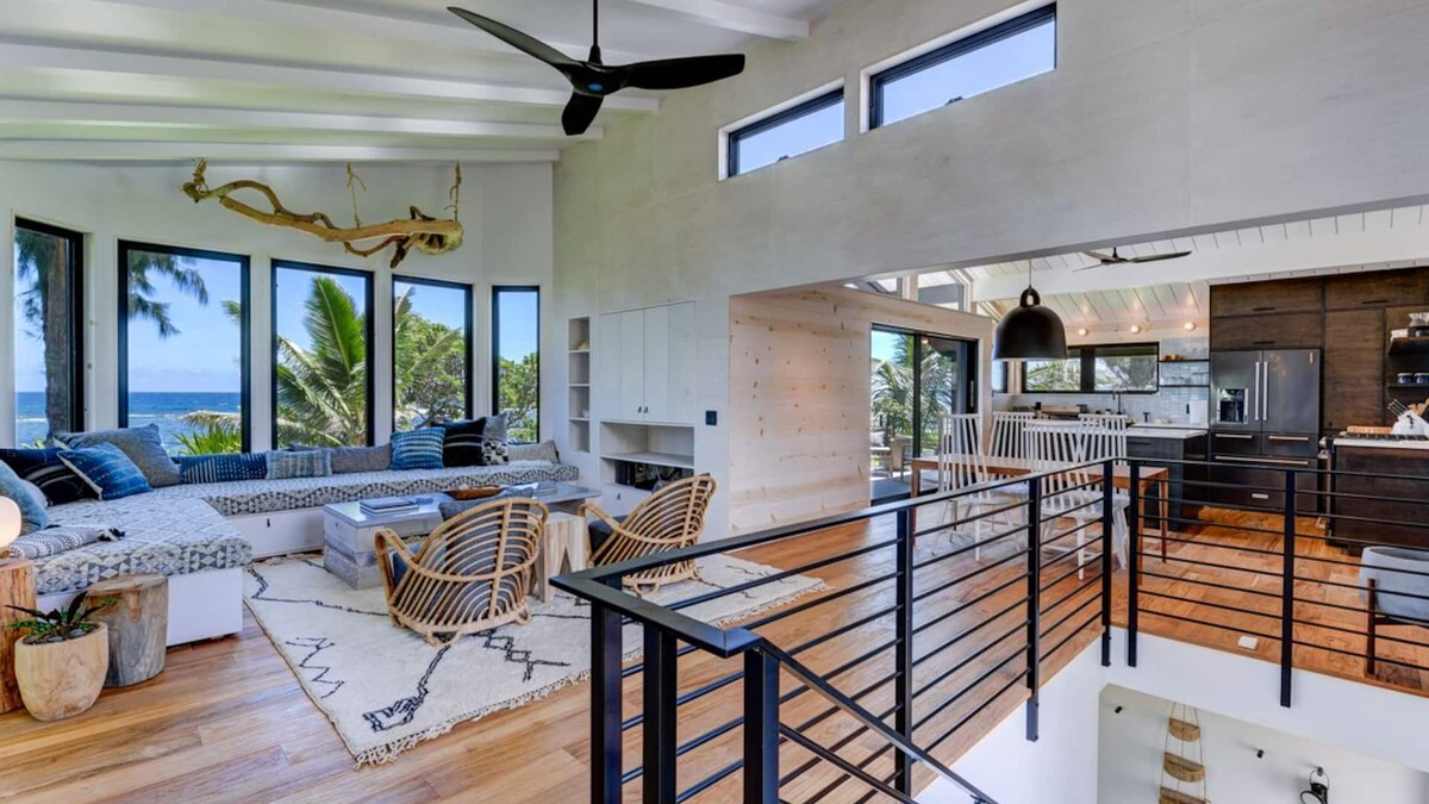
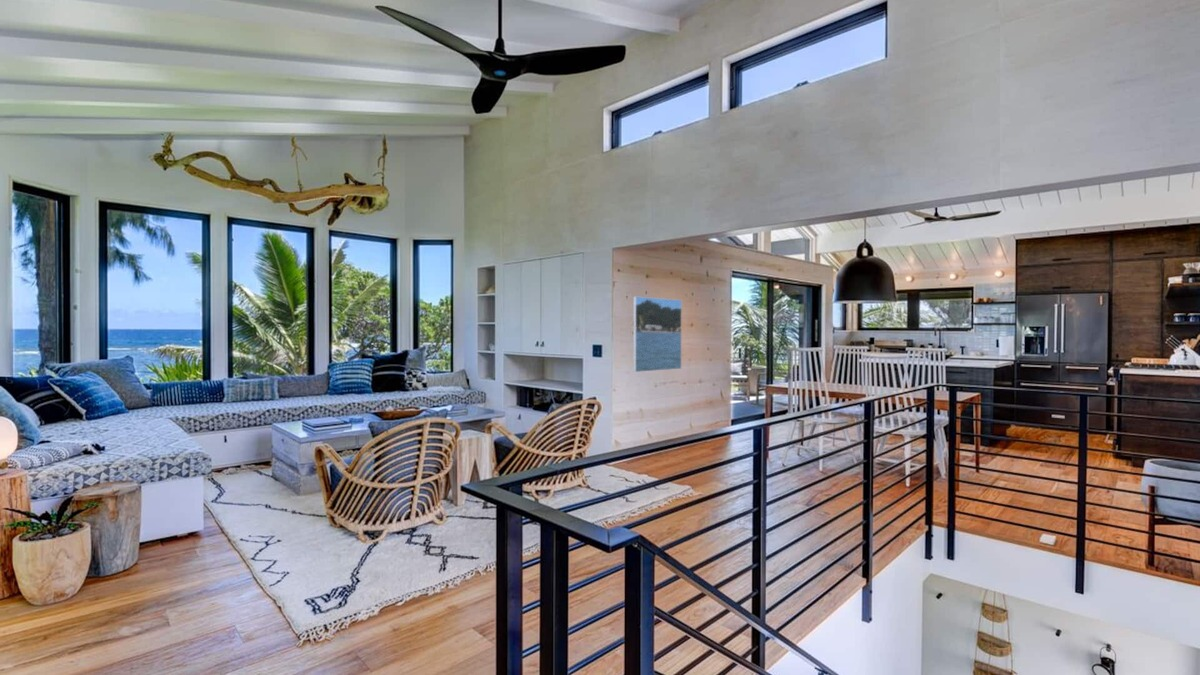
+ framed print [632,296,683,373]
